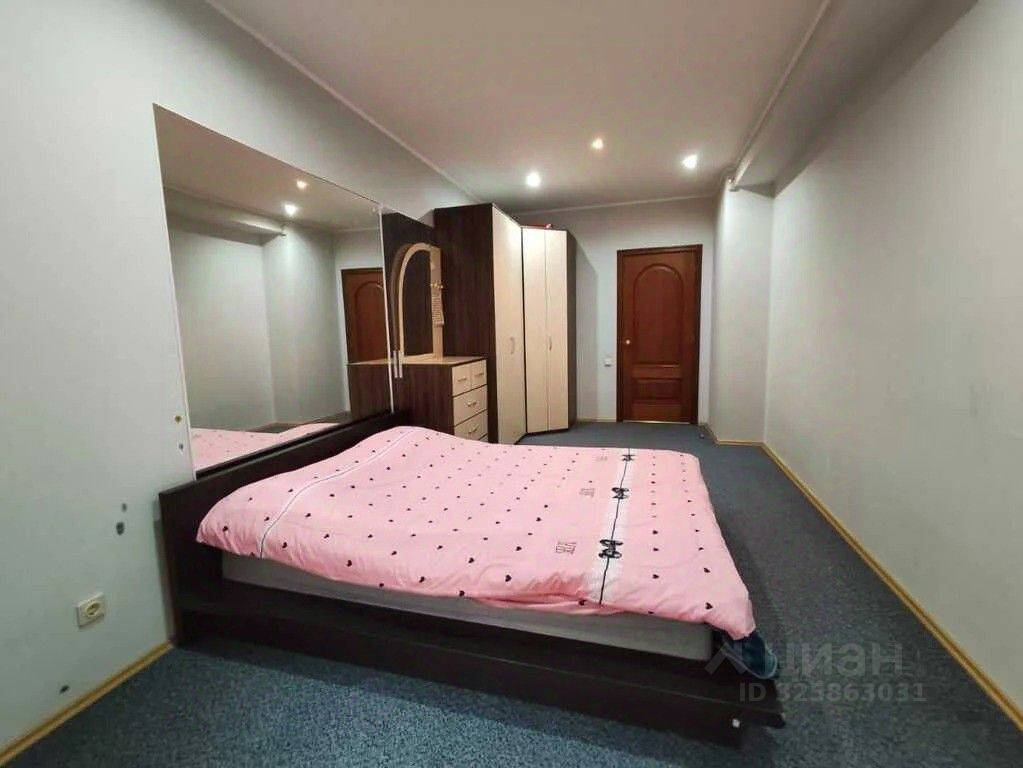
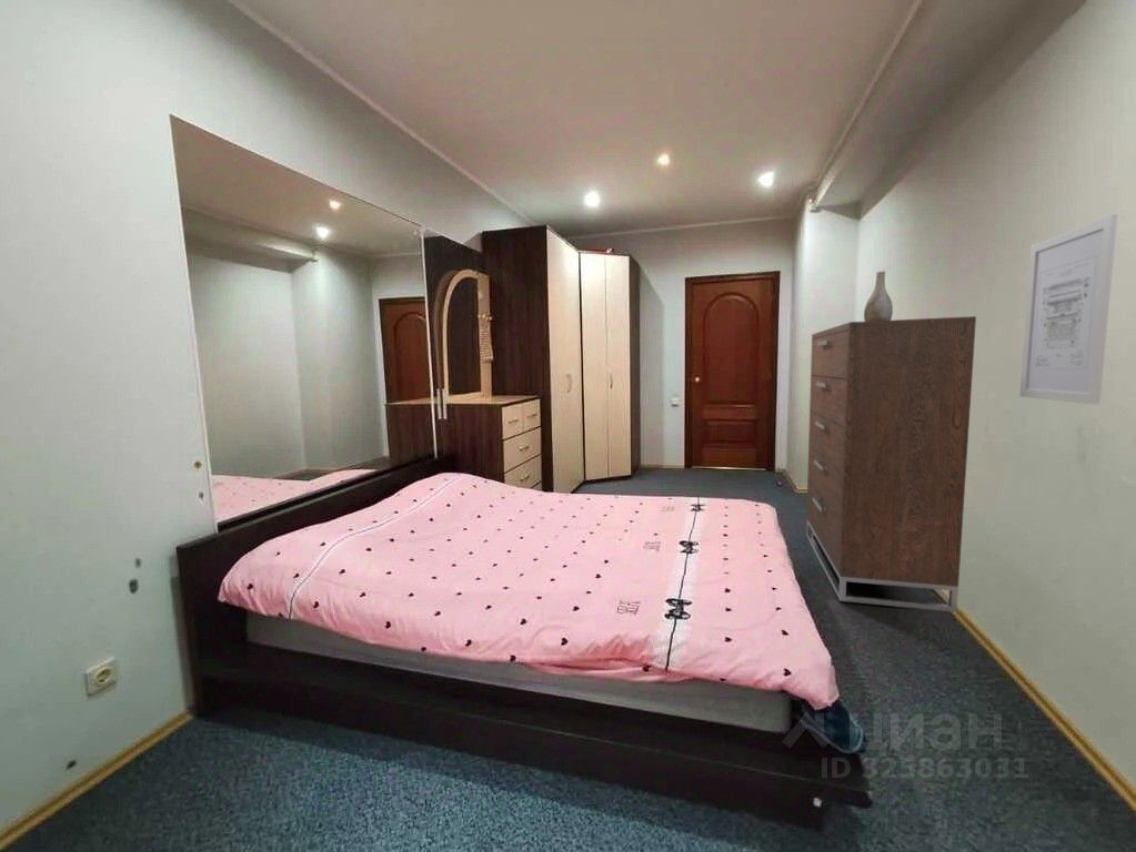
+ wall art [1018,213,1118,406]
+ vase [863,271,894,322]
+ dresser [805,315,977,613]
